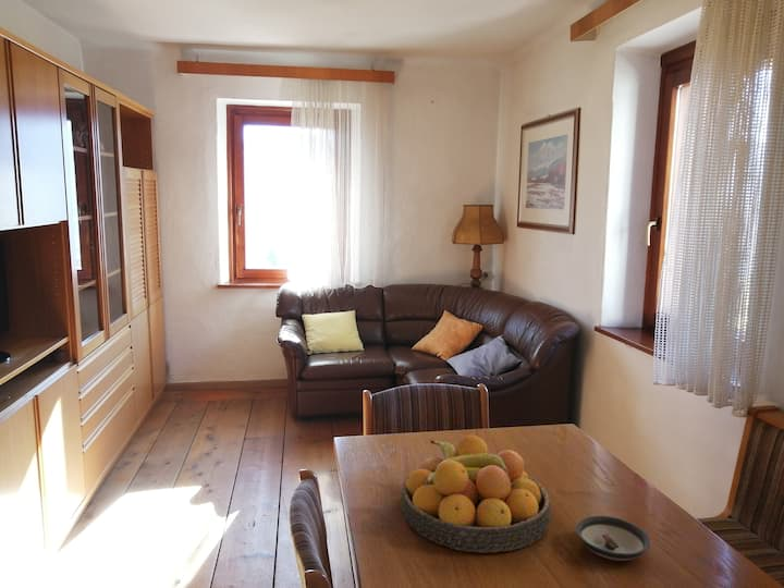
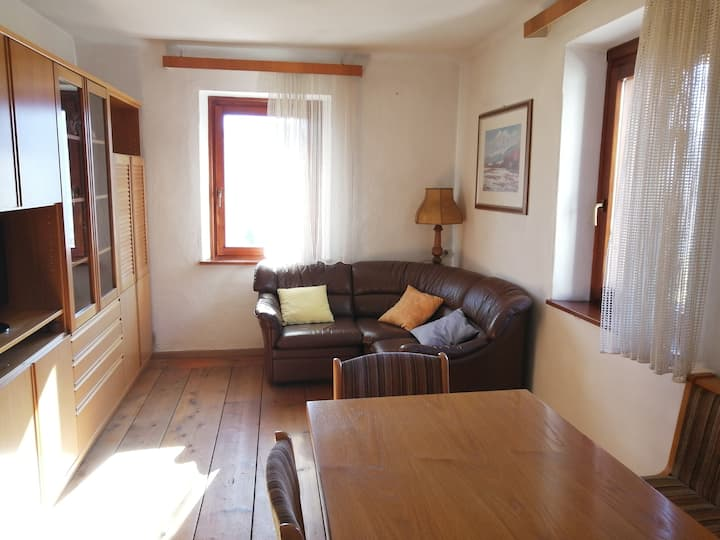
- saucer [575,515,651,562]
- fruit bowl [401,434,552,554]
